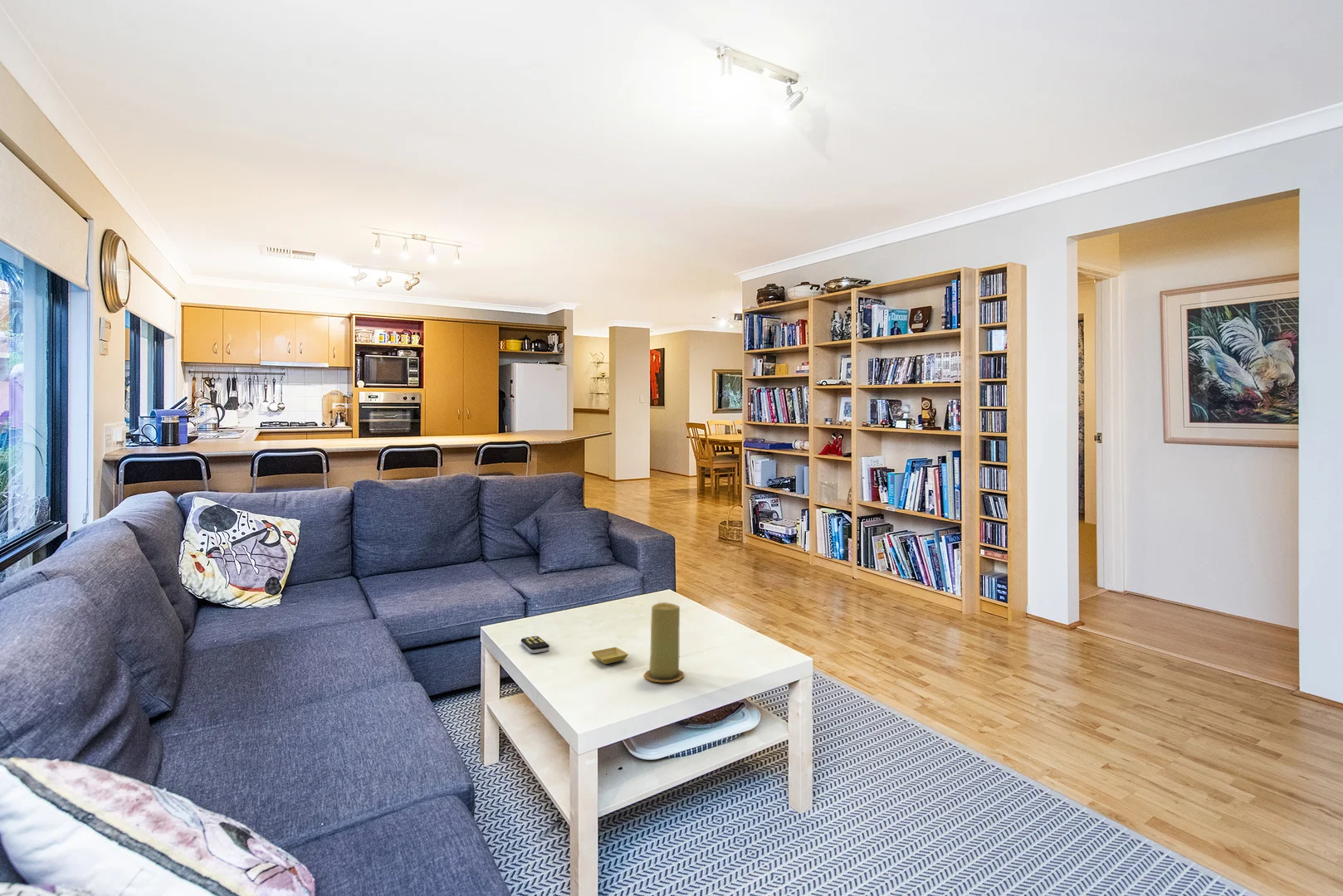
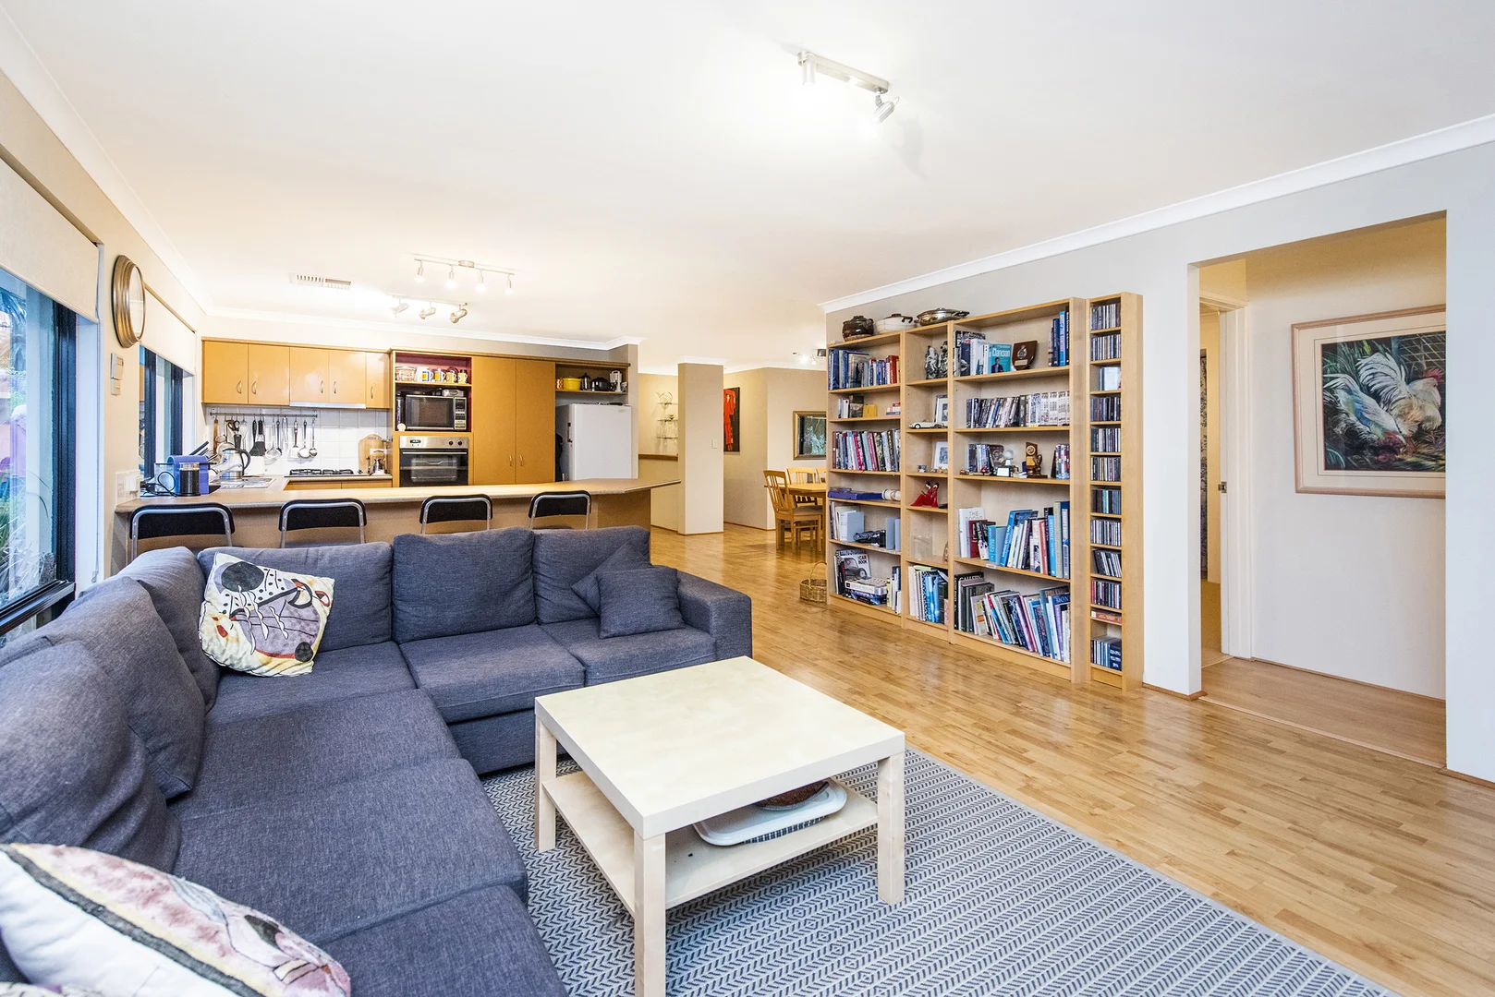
- remote control [520,635,550,654]
- saucer [590,646,629,665]
- candle [643,601,685,683]
